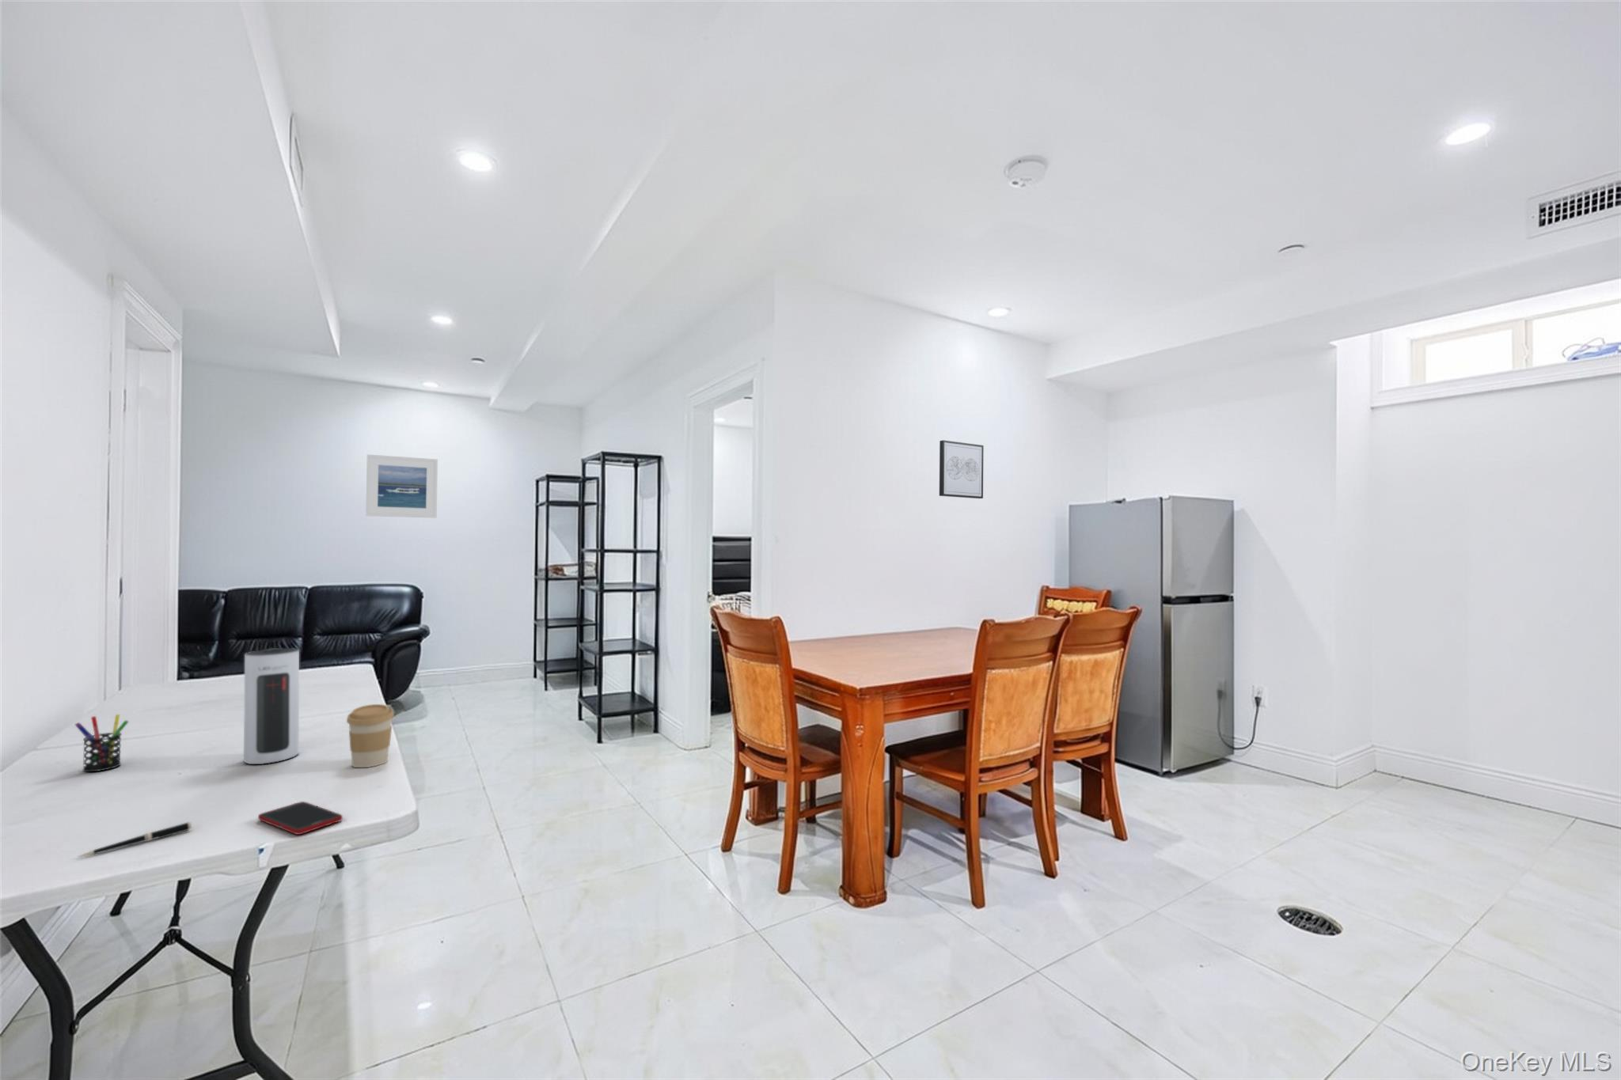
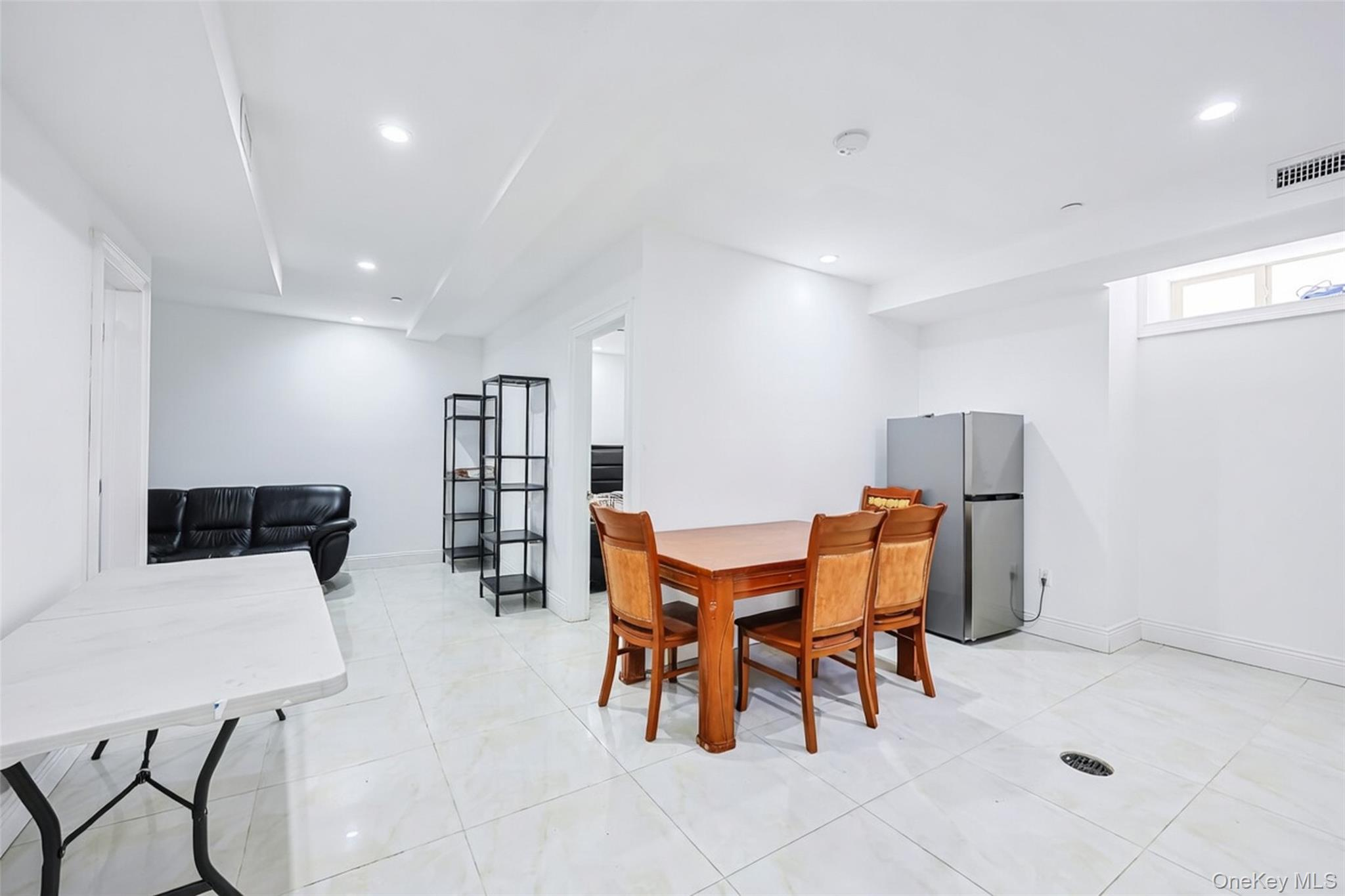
- pen holder [75,714,130,773]
- speaker [243,647,300,765]
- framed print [365,453,439,520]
- pen [77,821,193,858]
- coffee cup [346,704,395,768]
- cell phone [257,800,343,835]
- wall art [939,439,985,499]
